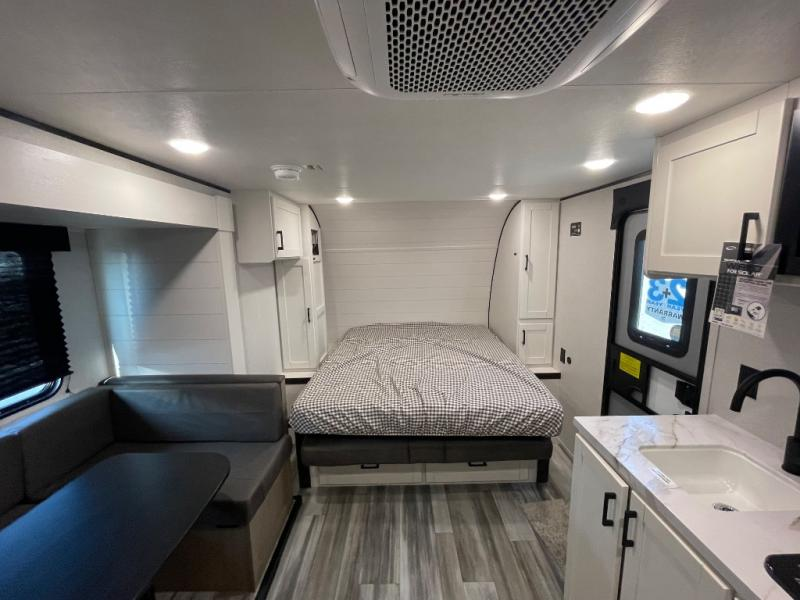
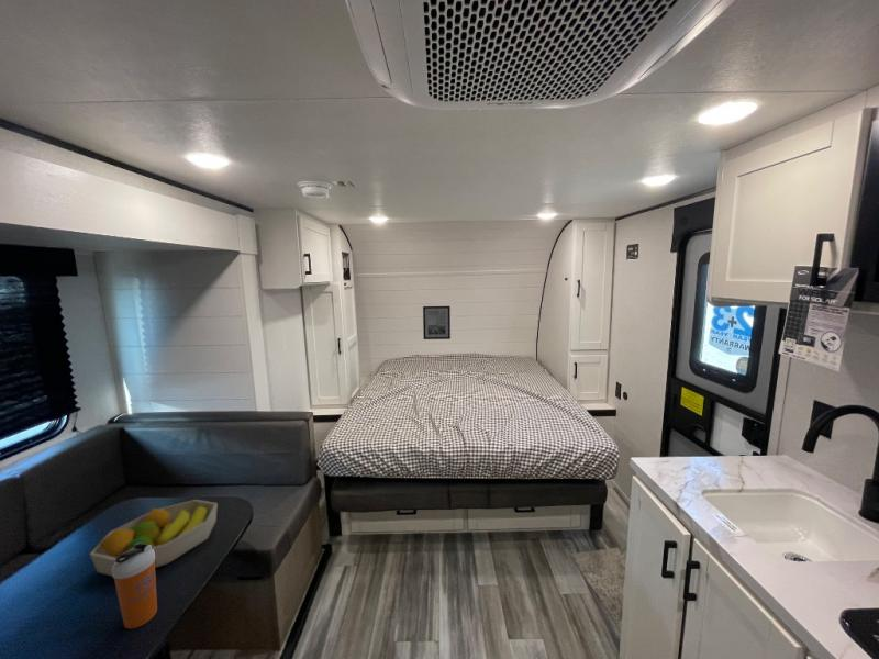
+ wall art [422,305,452,340]
+ shaker bottle [111,543,158,629]
+ fruit bowl [89,499,219,577]
